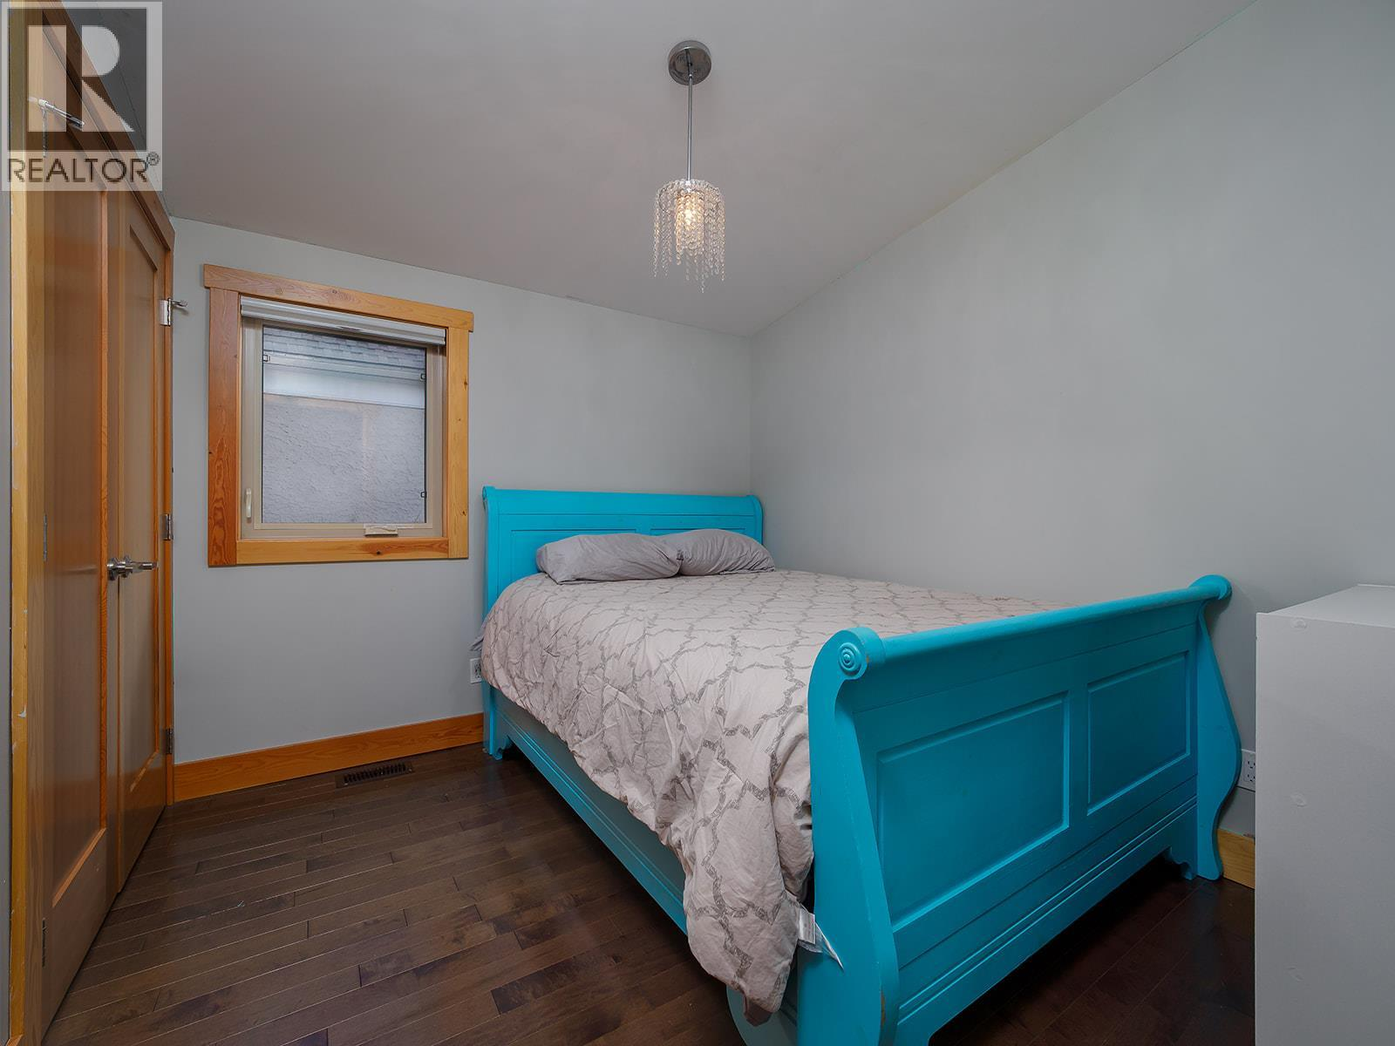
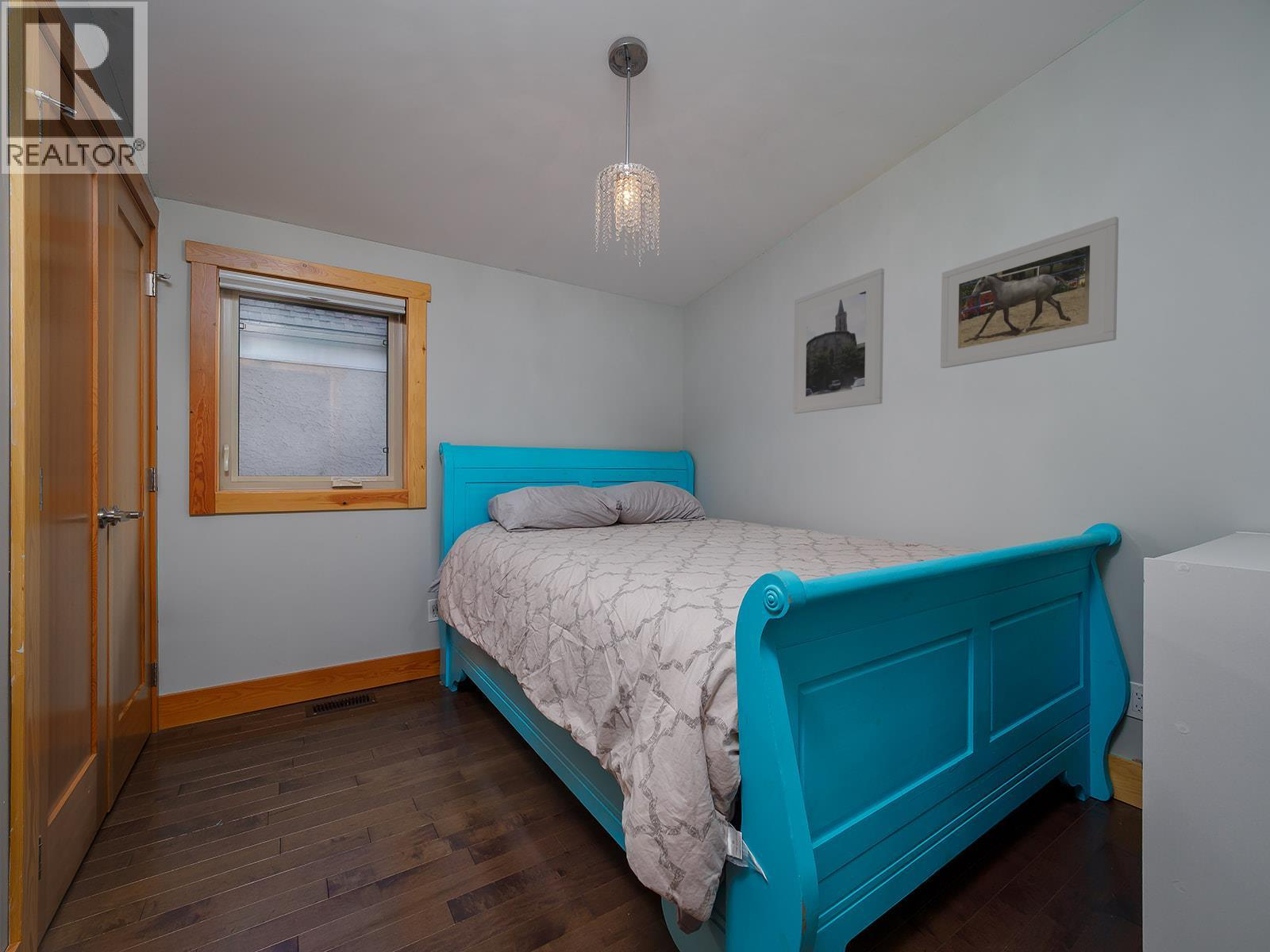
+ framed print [792,267,885,414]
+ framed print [940,216,1119,369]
